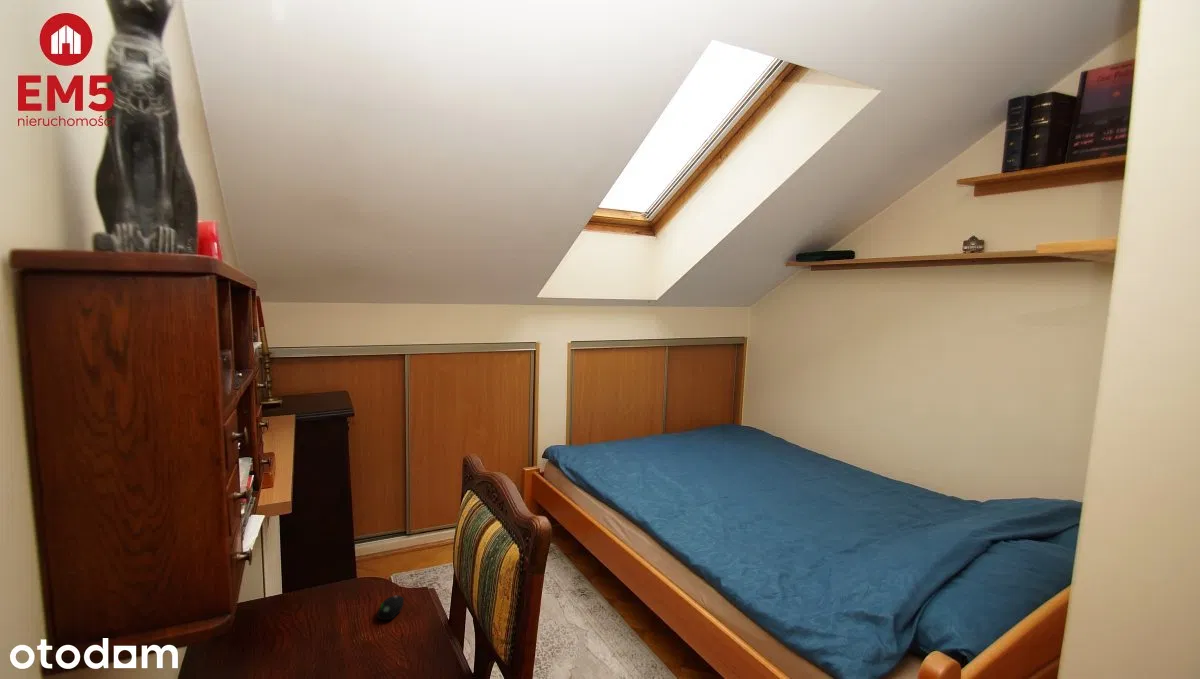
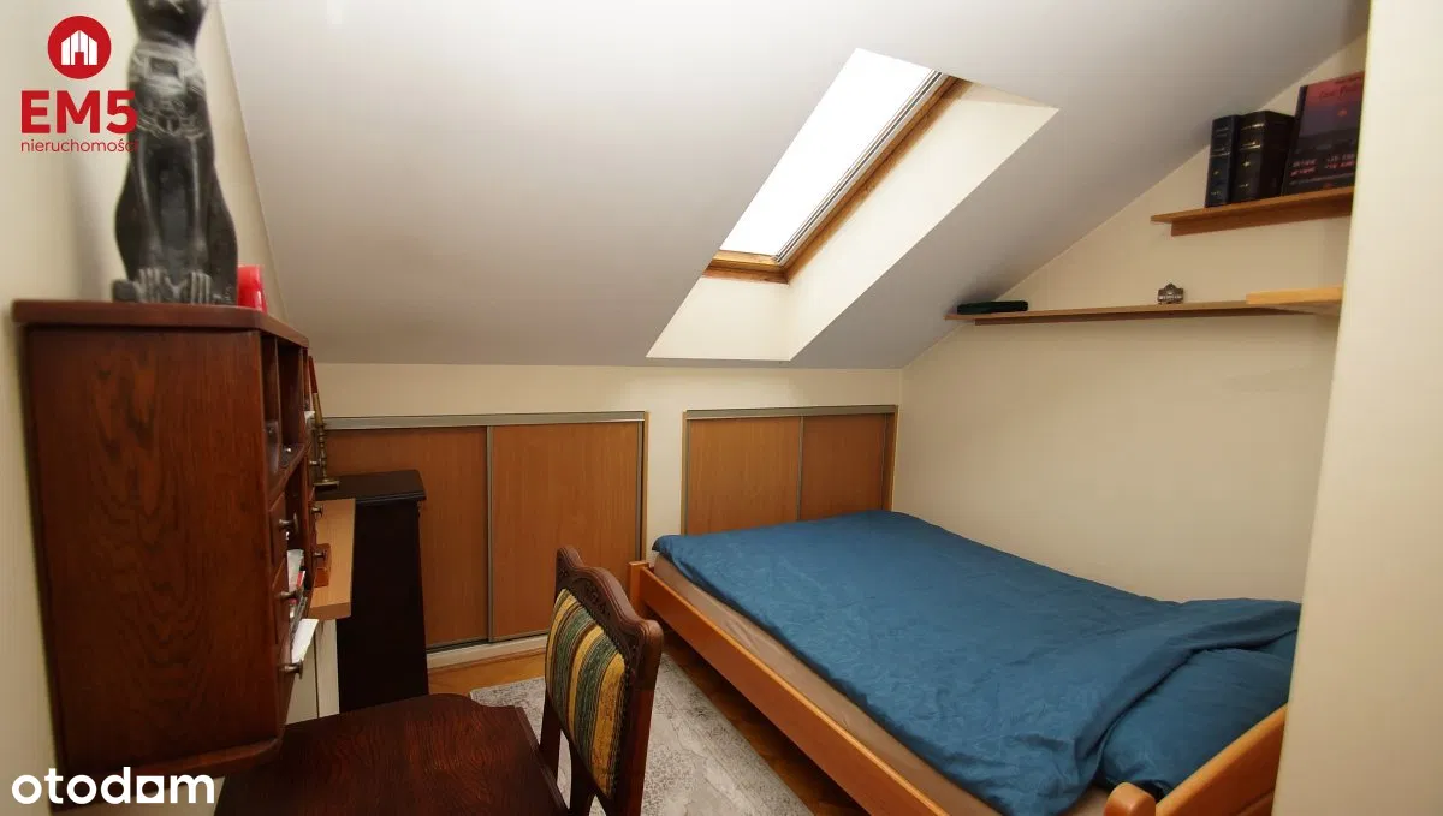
- mouse [376,594,405,621]
